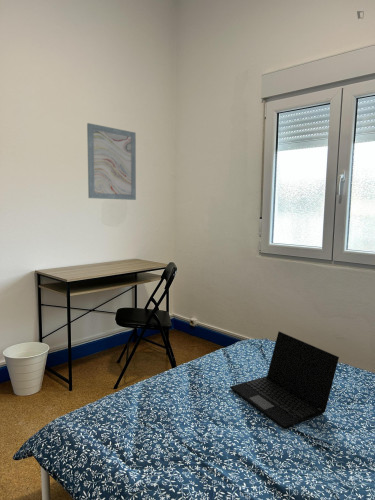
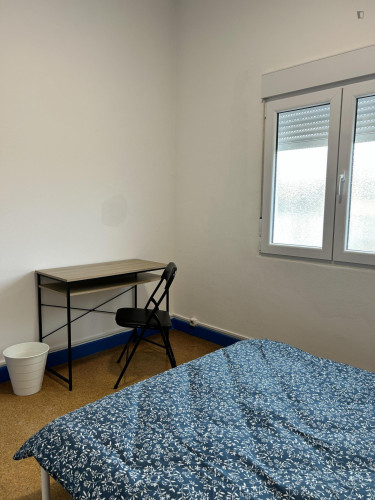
- wall art [86,122,137,201]
- laptop [229,330,340,429]
